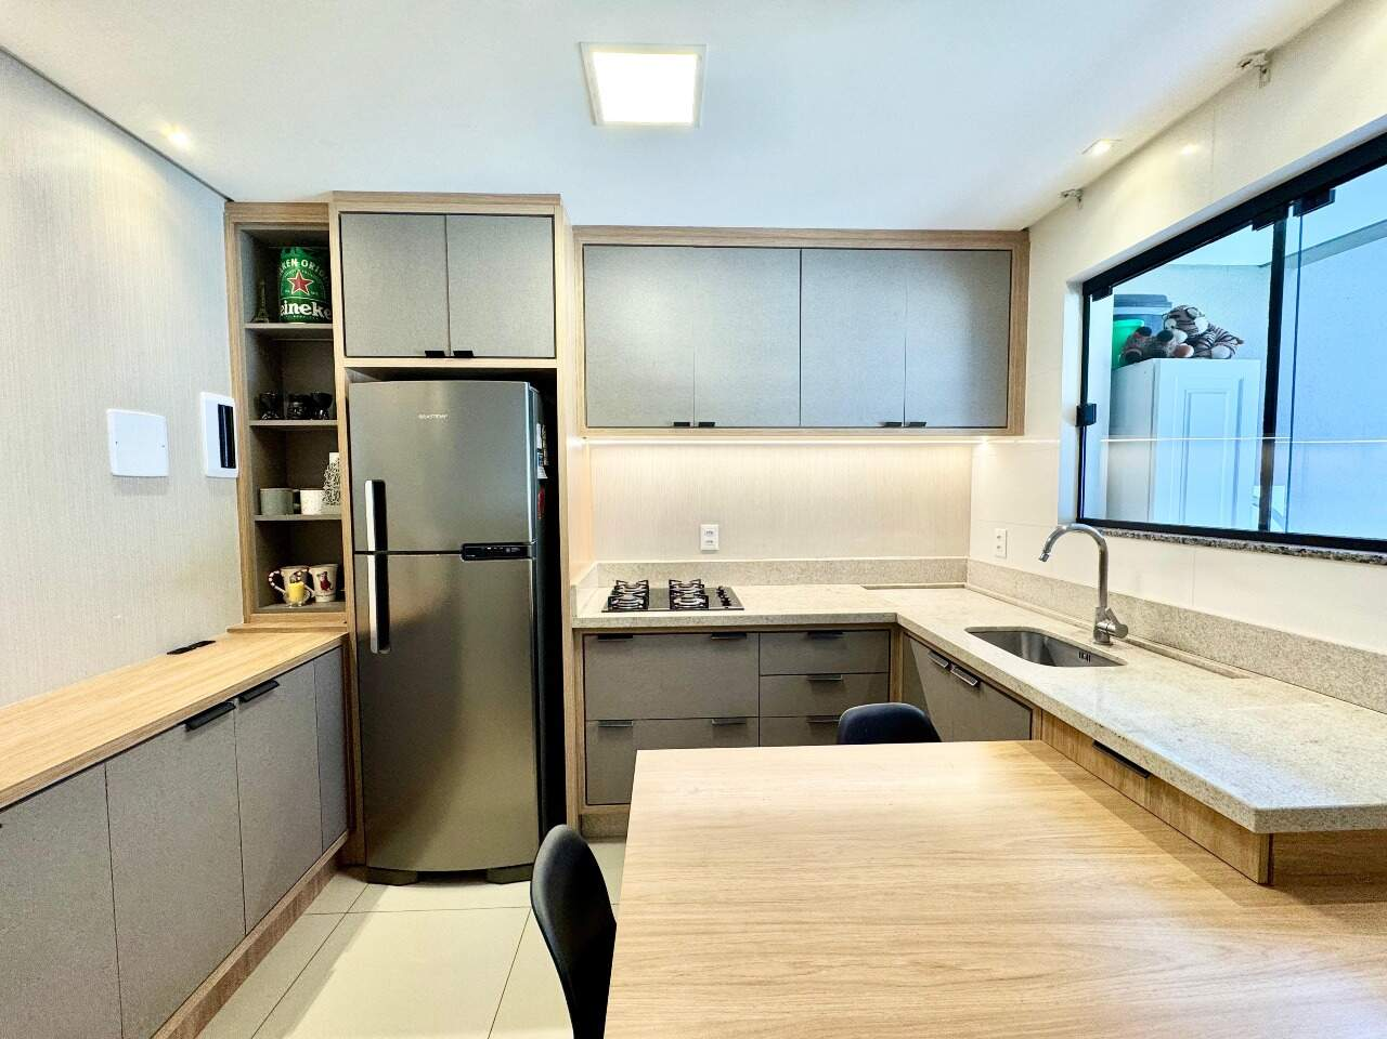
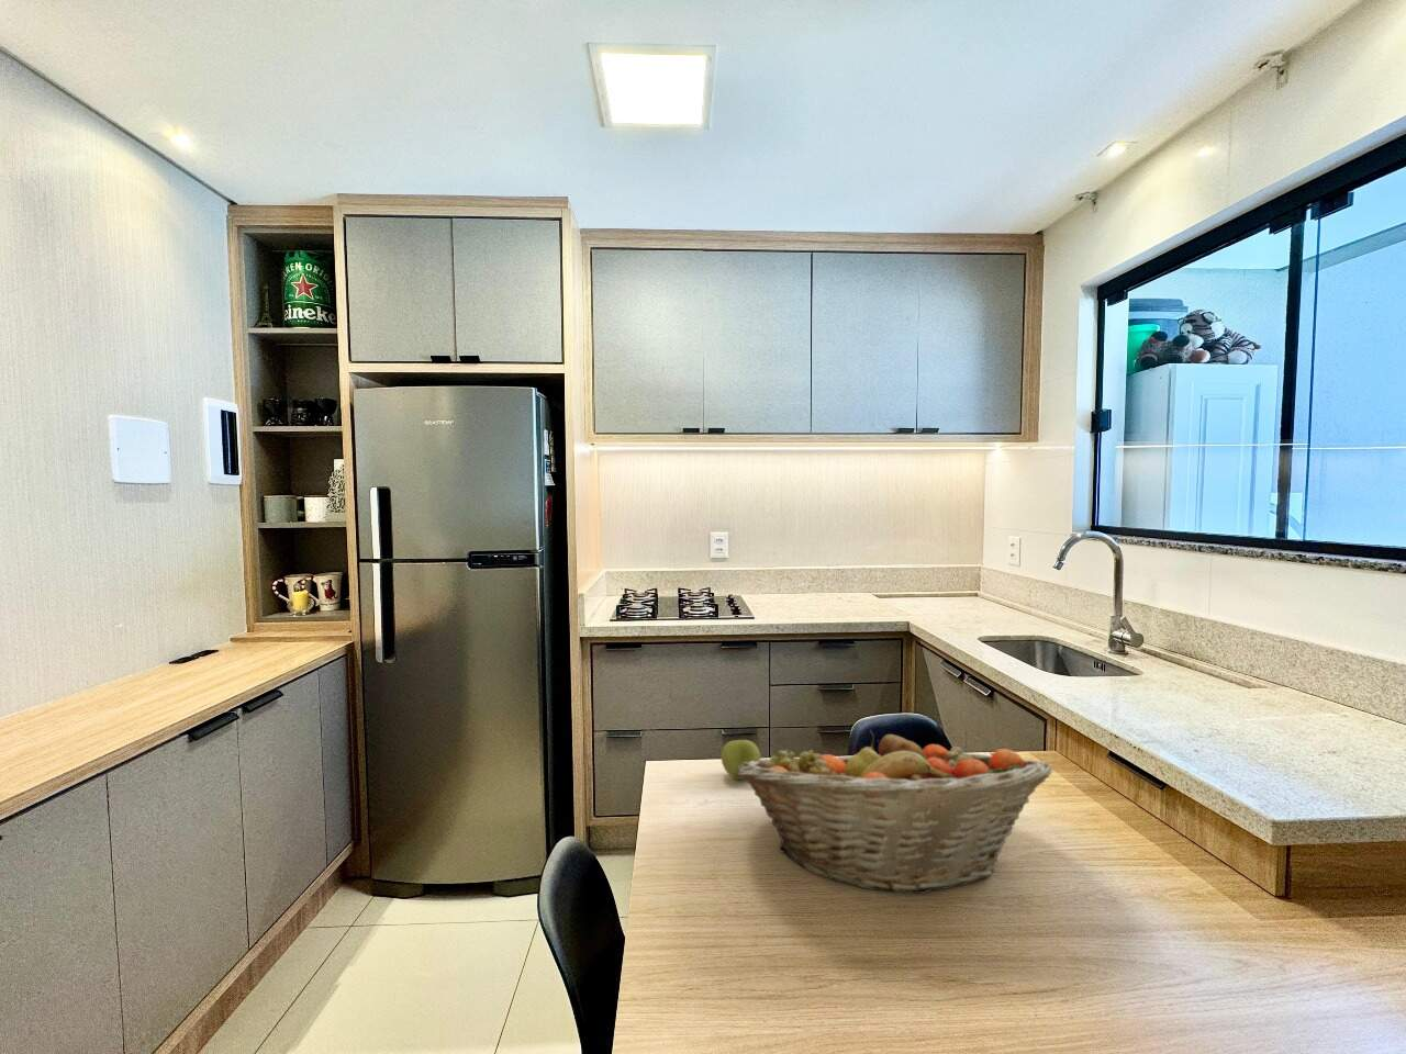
+ fruit basket [737,728,1054,895]
+ apple [721,738,763,781]
